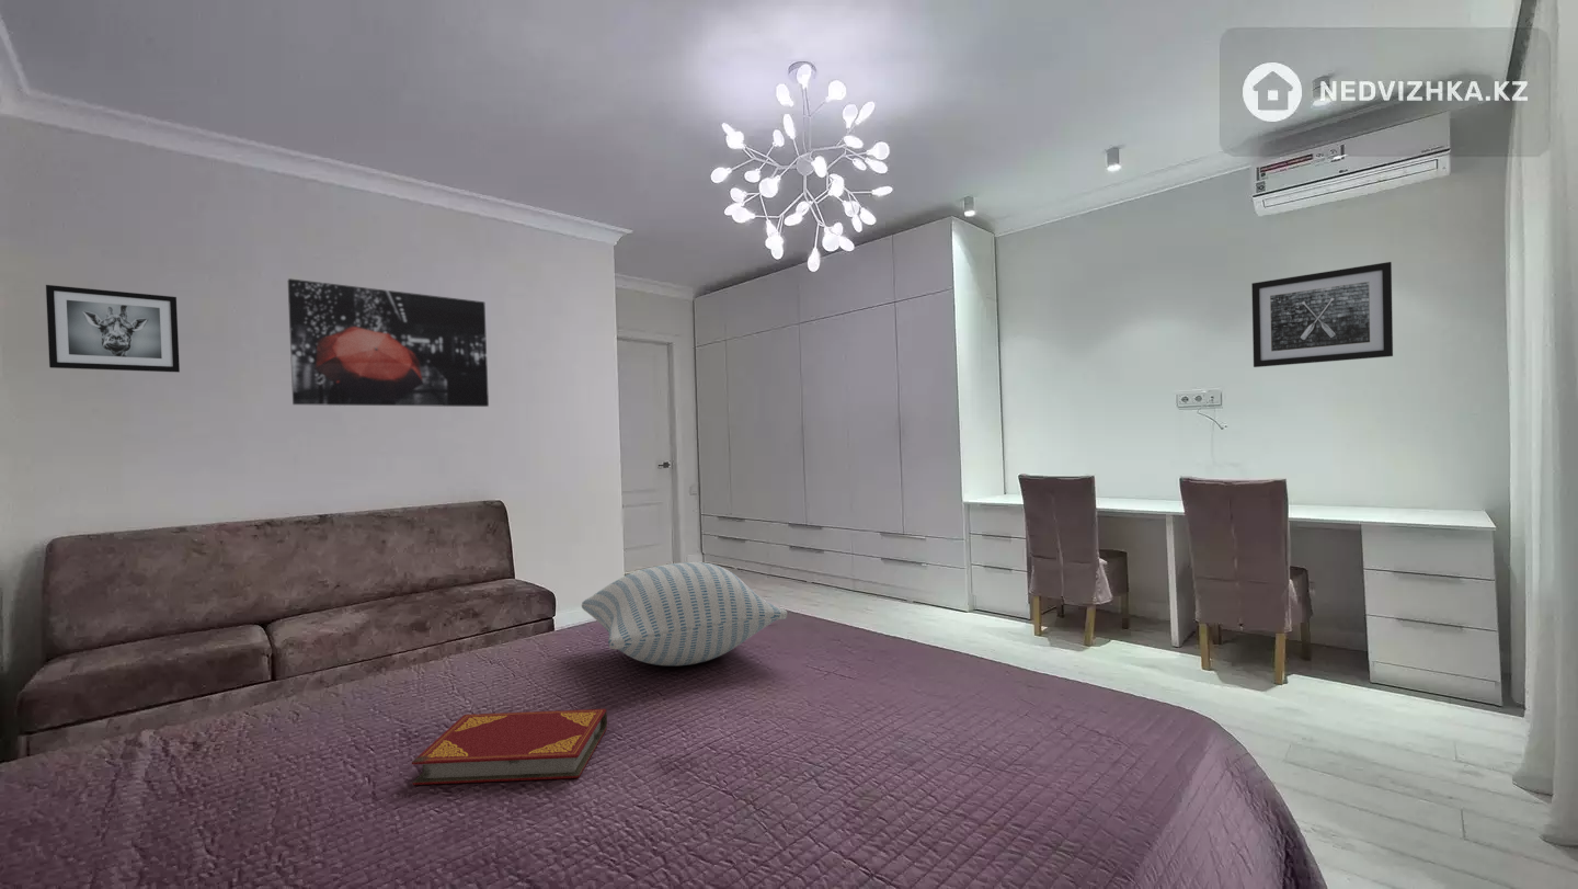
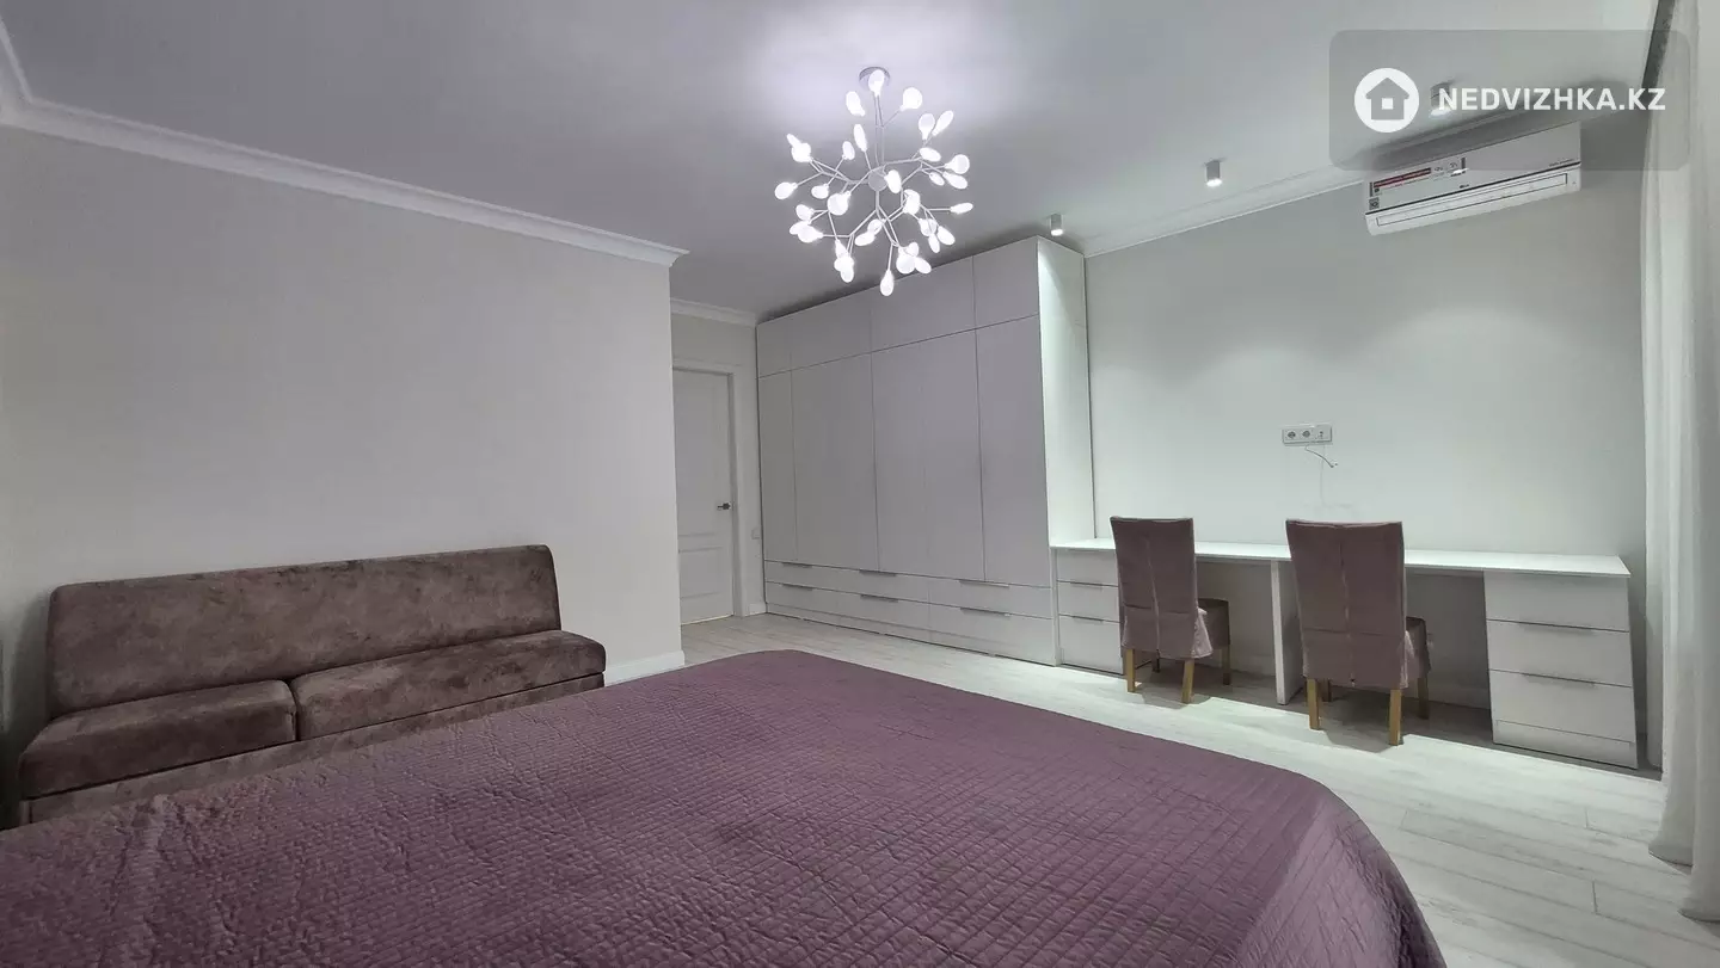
- wall art [287,277,490,408]
- pillow [581,561,788,666]
- wall art [45,284,181,373]
- hardback book [411,708,608,786]
- wall art [1250,261,1394,368]
